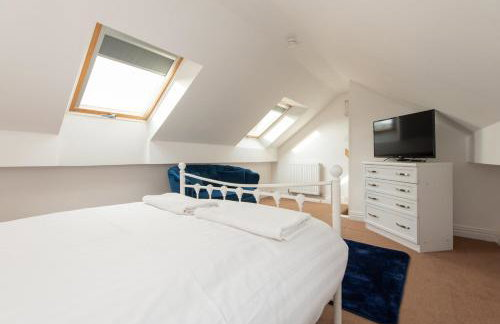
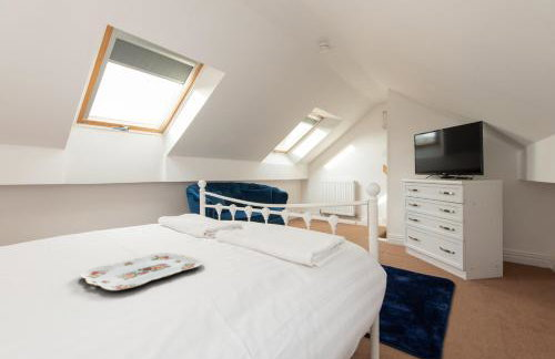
+ serving tray [79,253,204,291]
